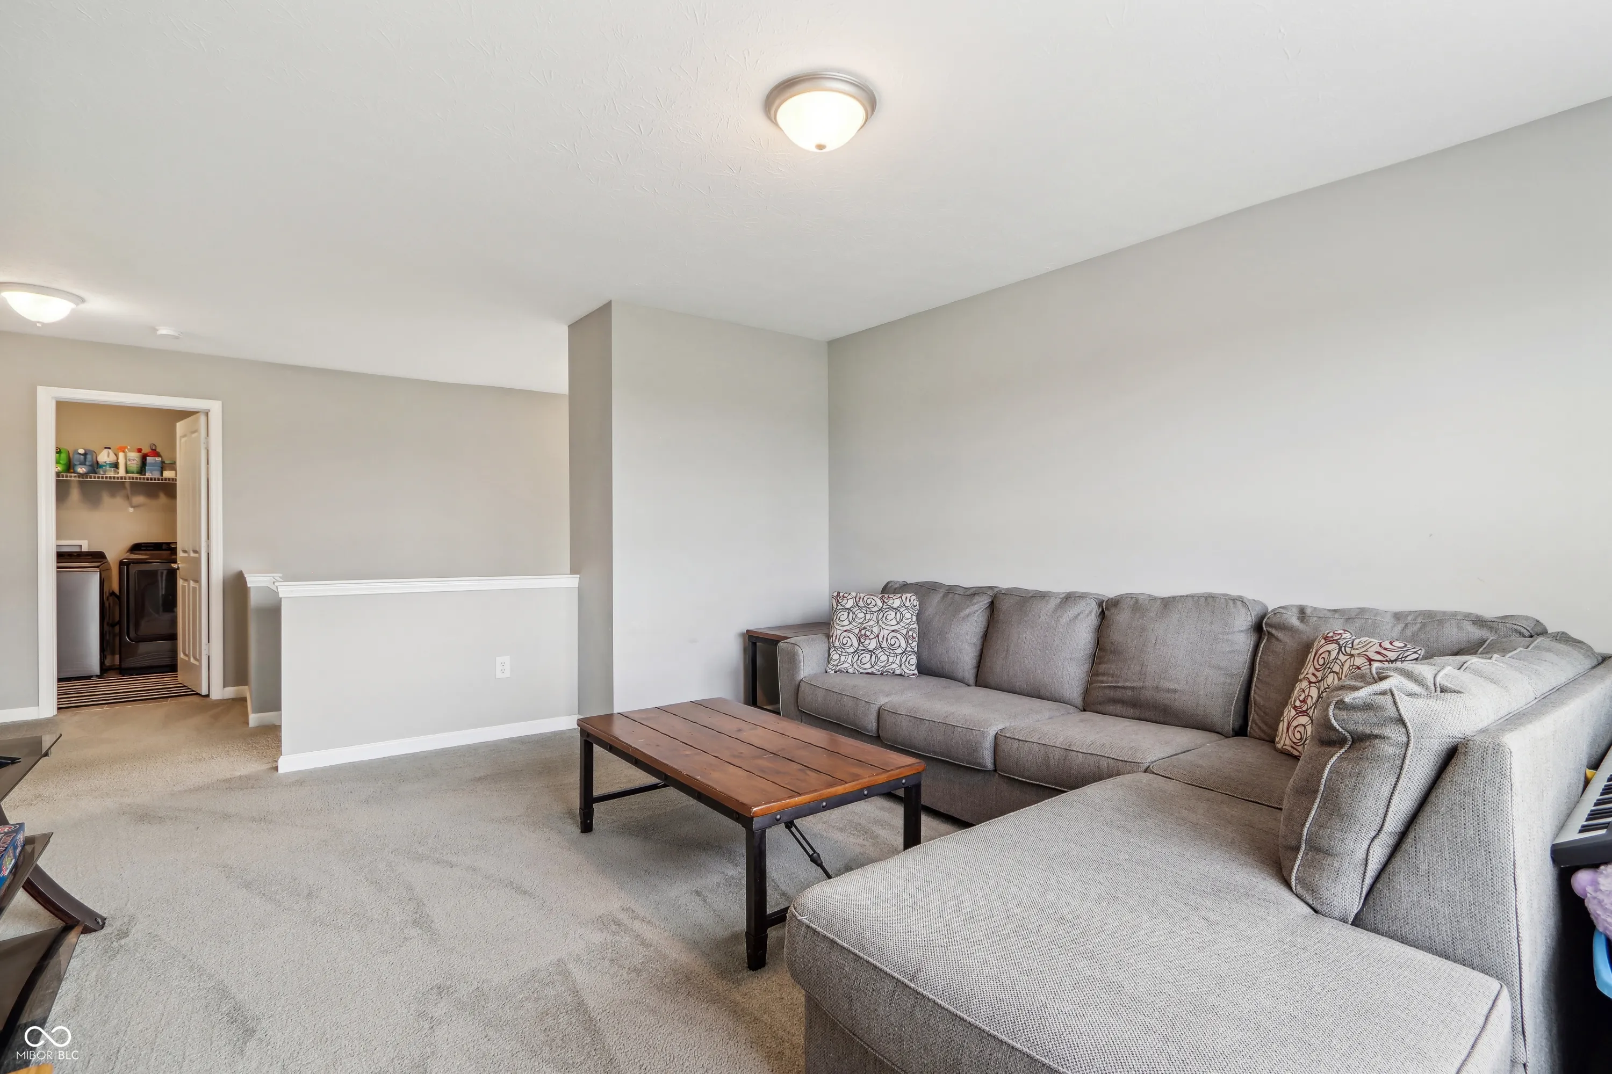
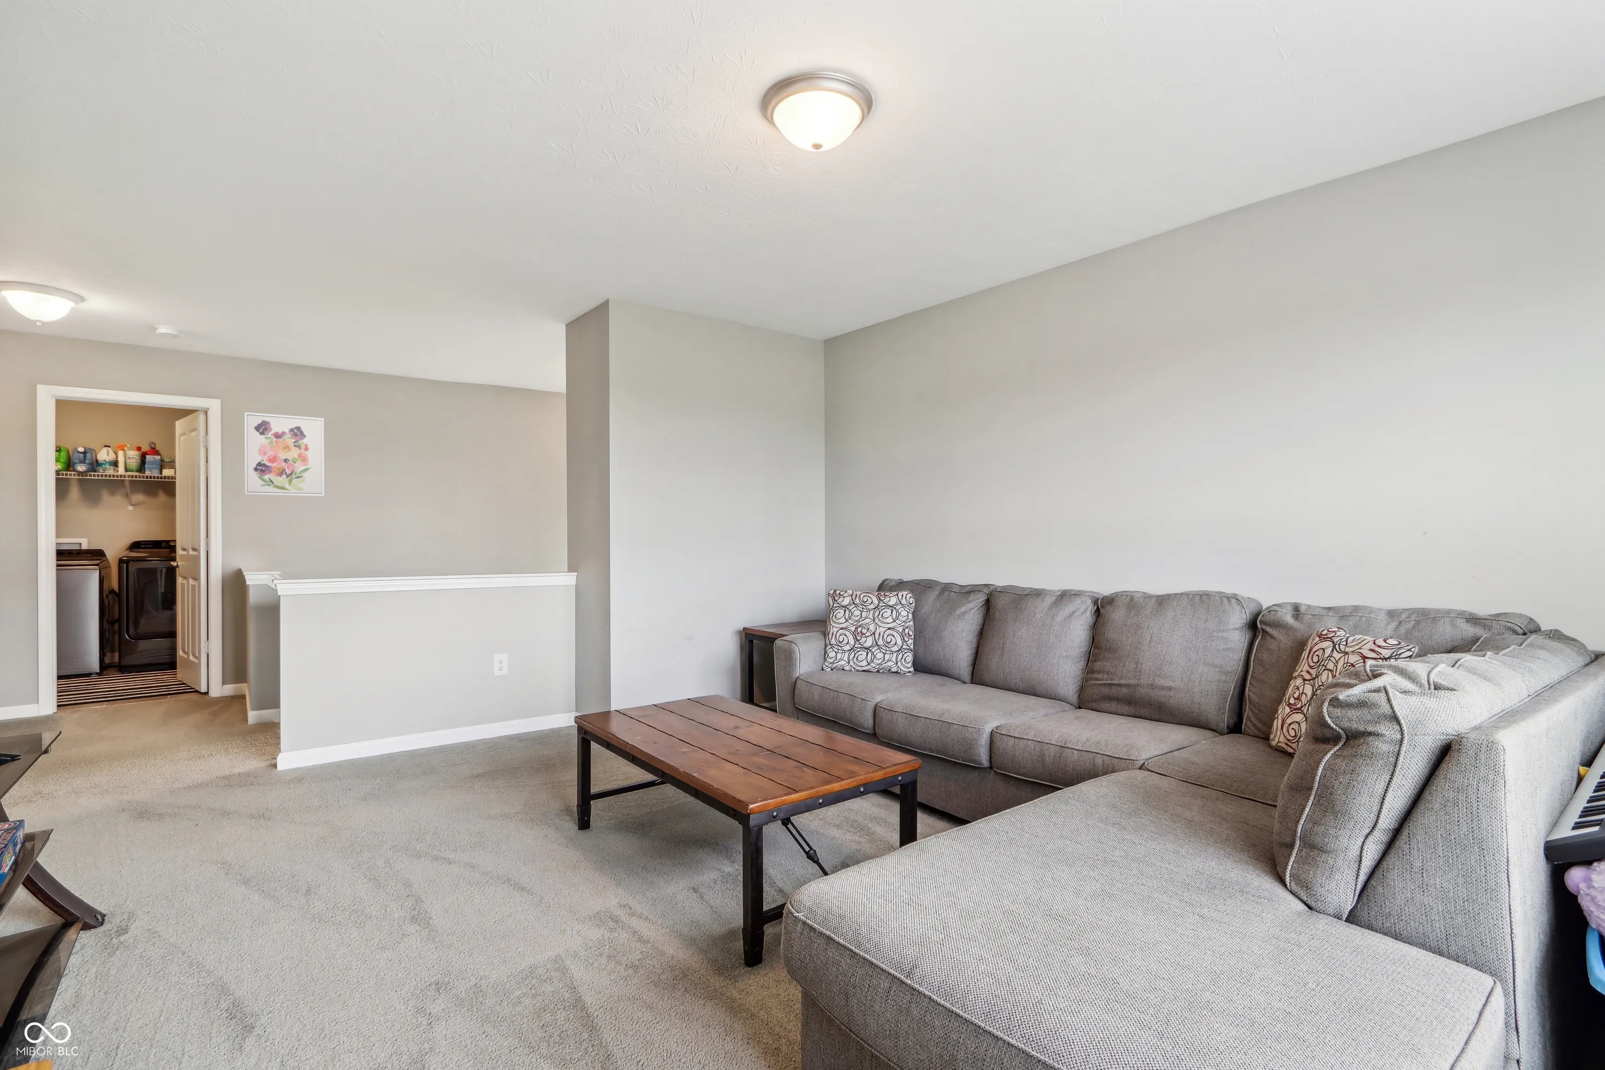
+ wall art [244,412,325,497]
